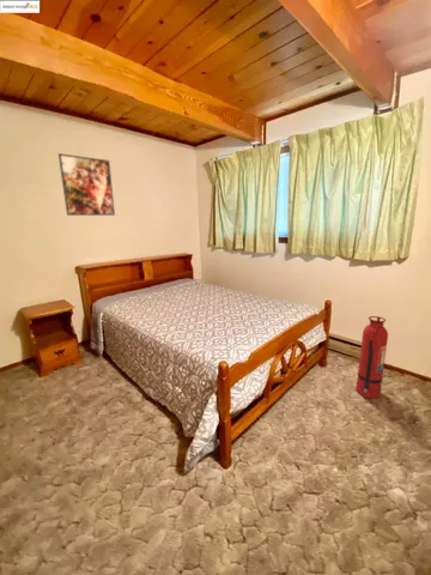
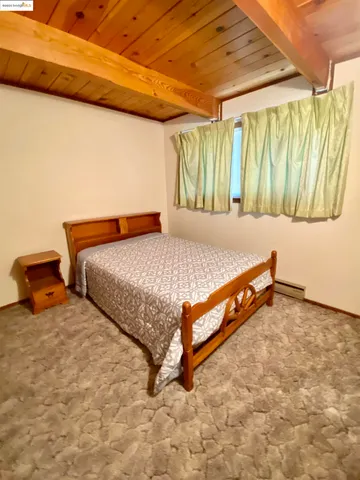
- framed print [57,152,116,217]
- fire extinguisher [354,315,389,400]
